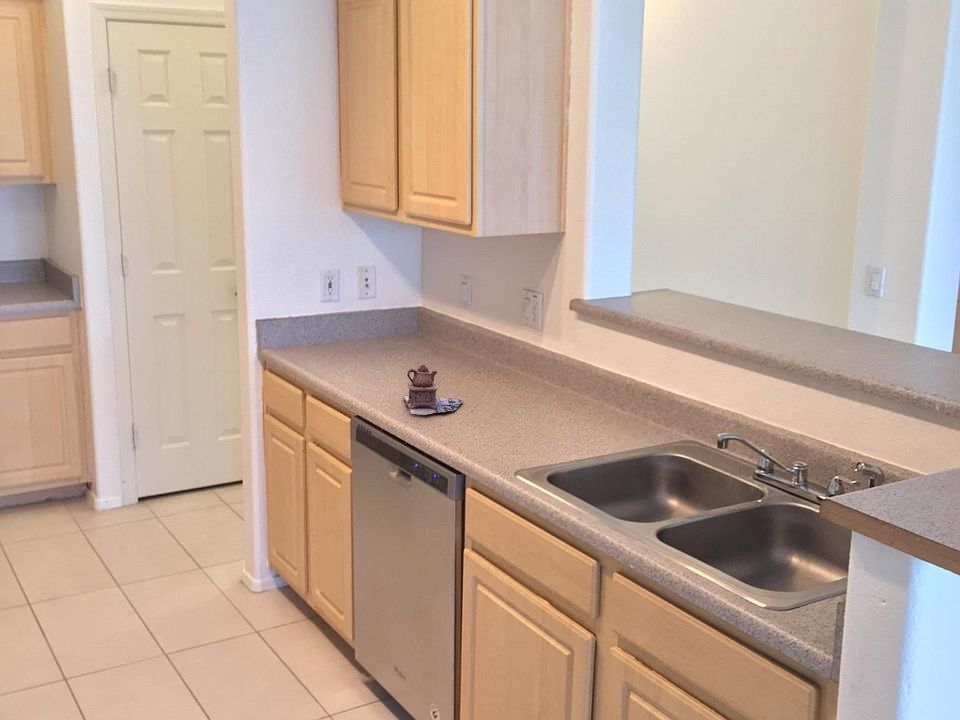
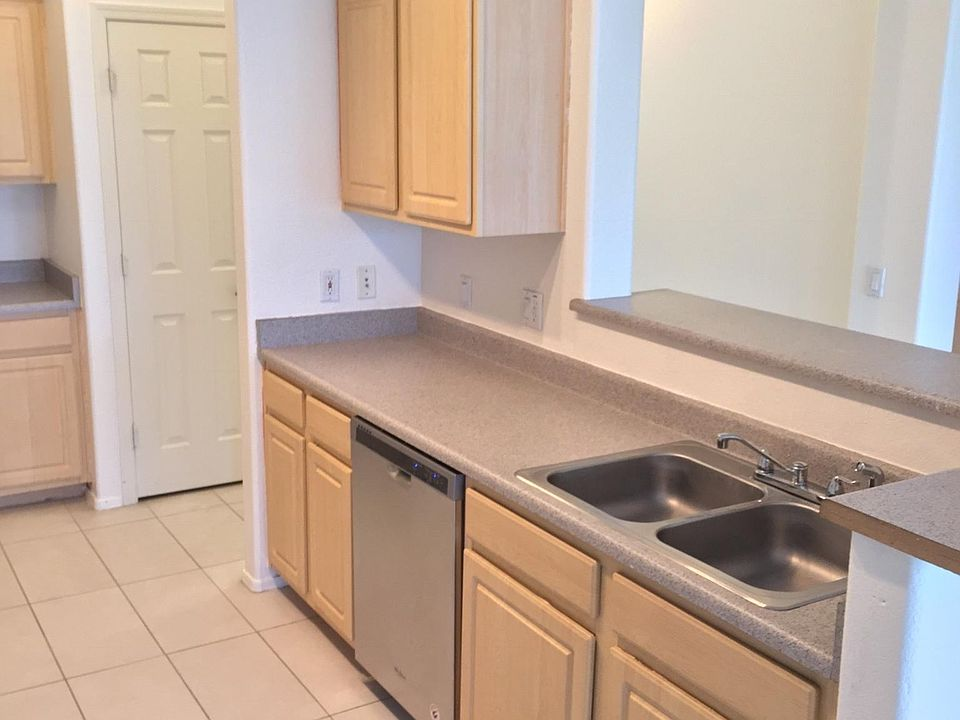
- teapot [403,364,464,416]
